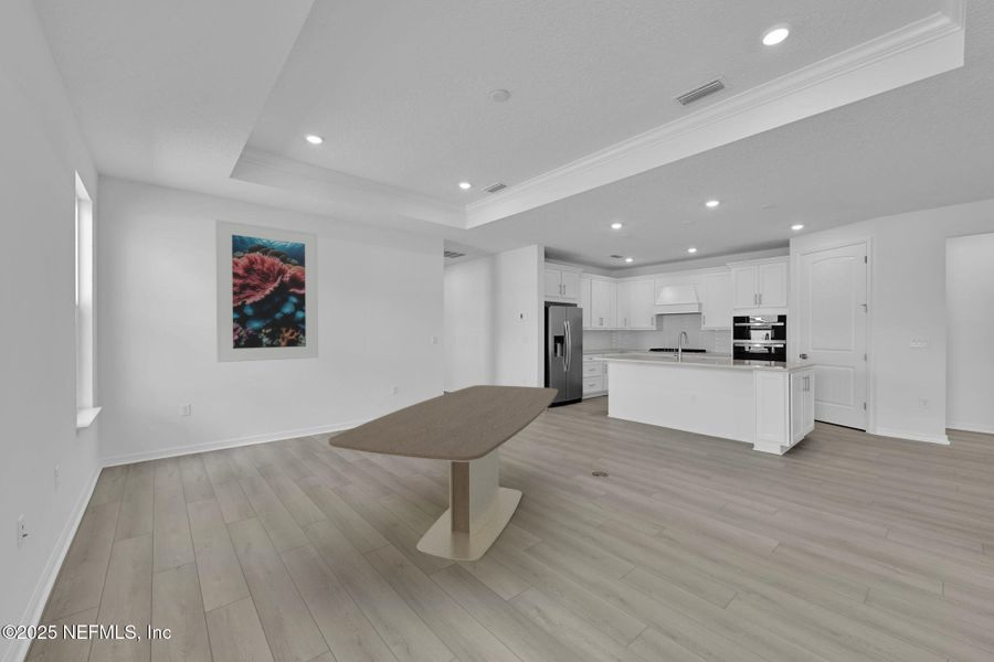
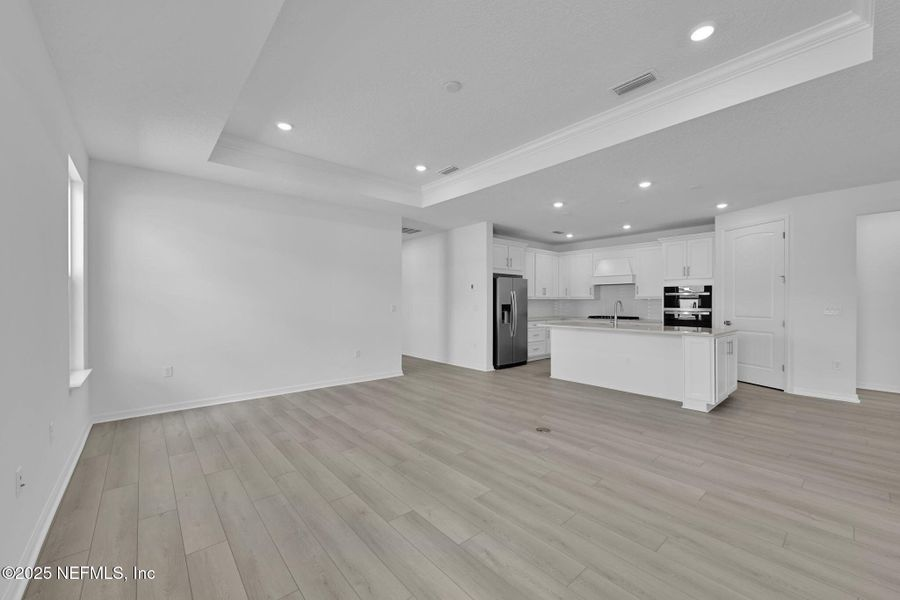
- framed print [215,218,319,363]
- dining table [328,384,559,562]
